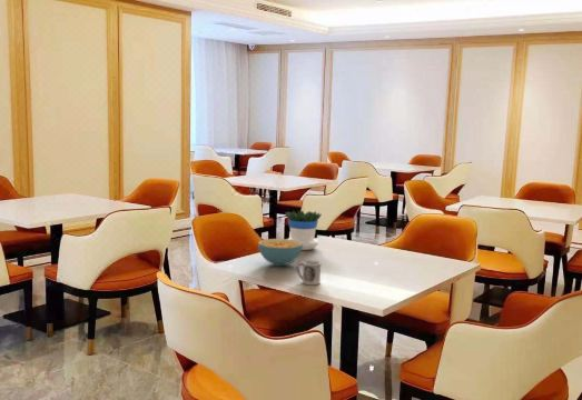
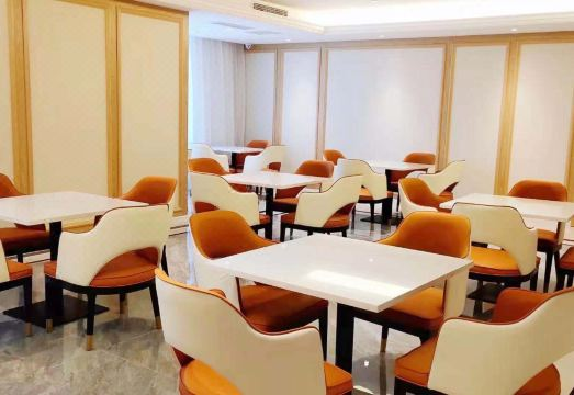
- cereal bowl [257,238,303,267]
- flowerpot [284,210,323,251]
- cup [295,260,322,286]
